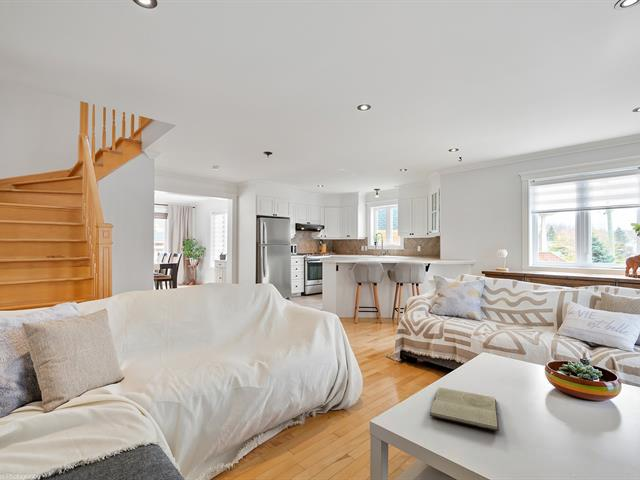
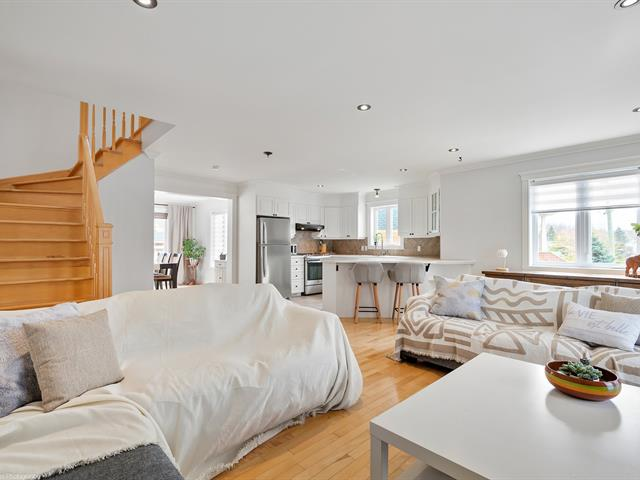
- book [429,386,500,432]
